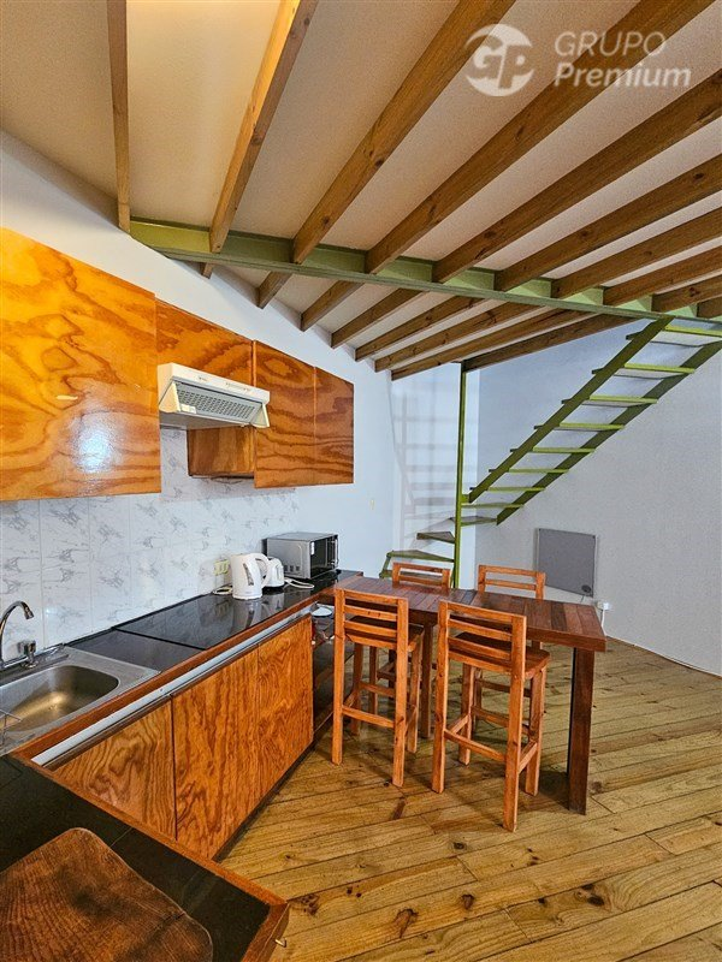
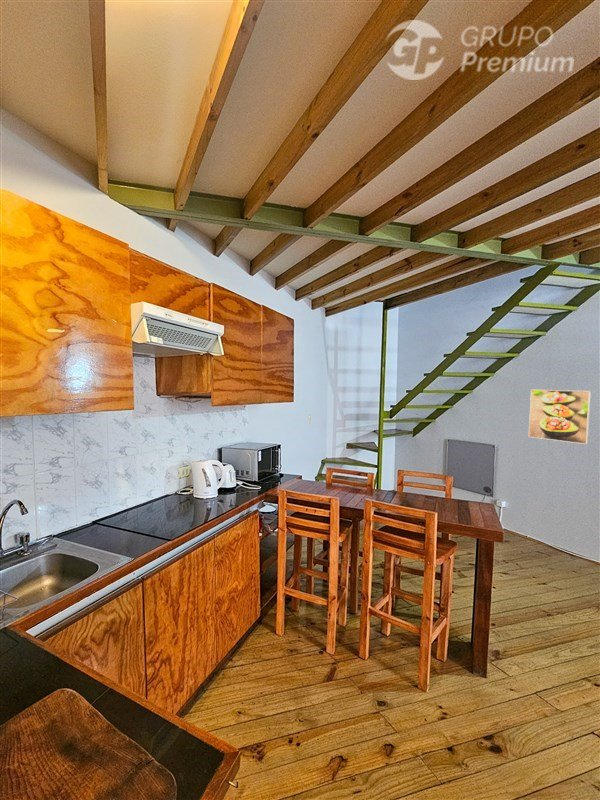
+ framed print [528,389,592,445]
